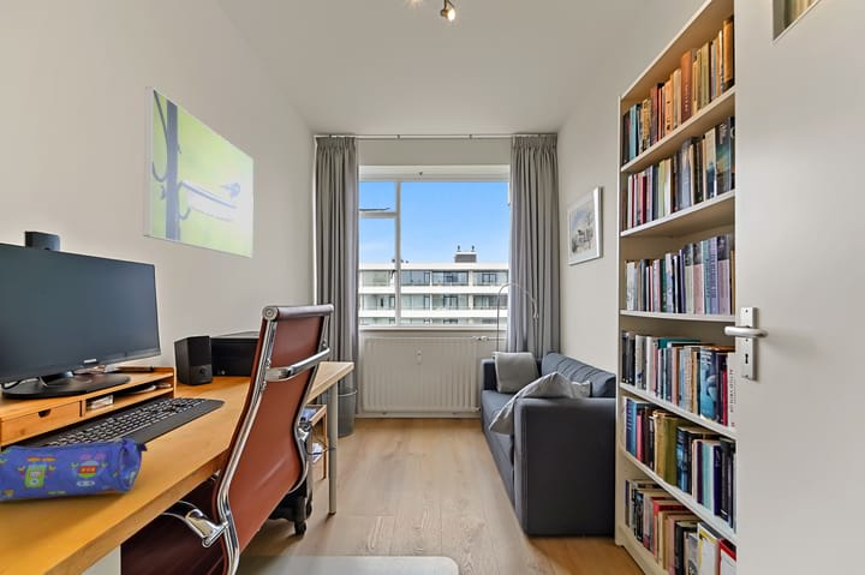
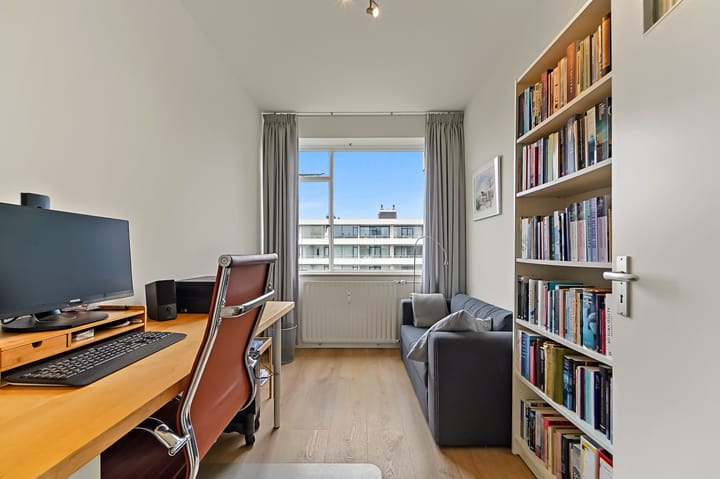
- pencil case [0,437,149,502]
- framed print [142,86,255,258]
